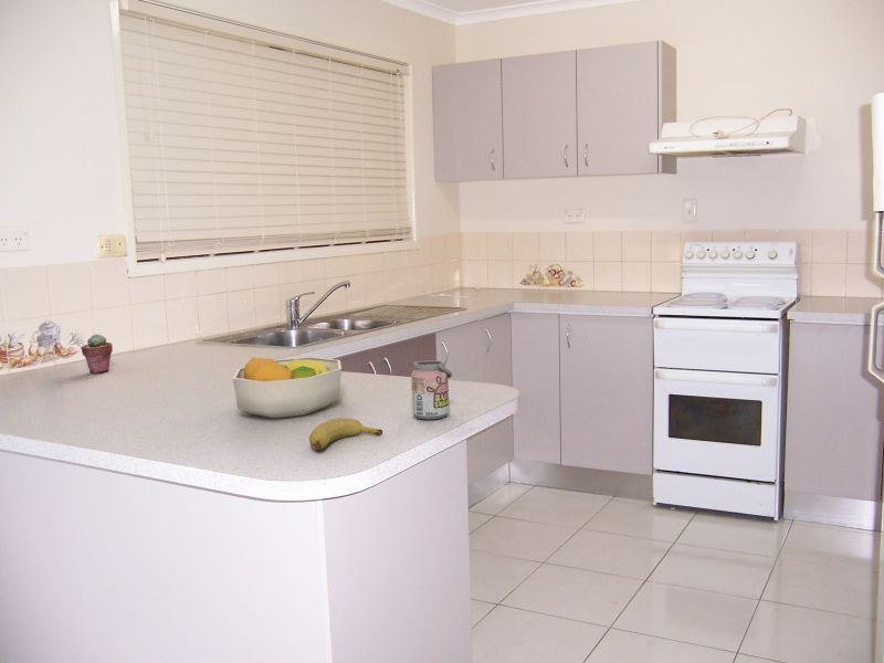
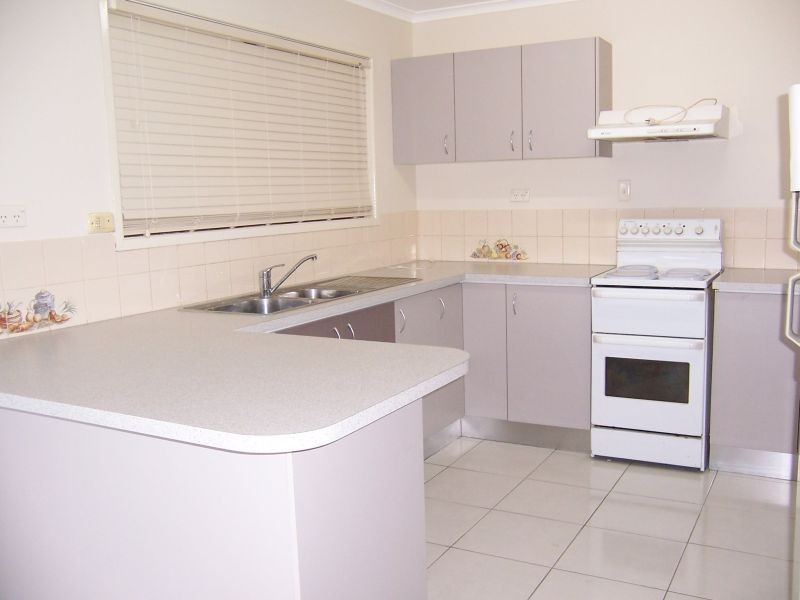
- banana [308,417,383,451]
- potted succulent [80,333,114,375]
- fruit bowl [232,356,343,419]
- beverage can [410,359,453,421]
